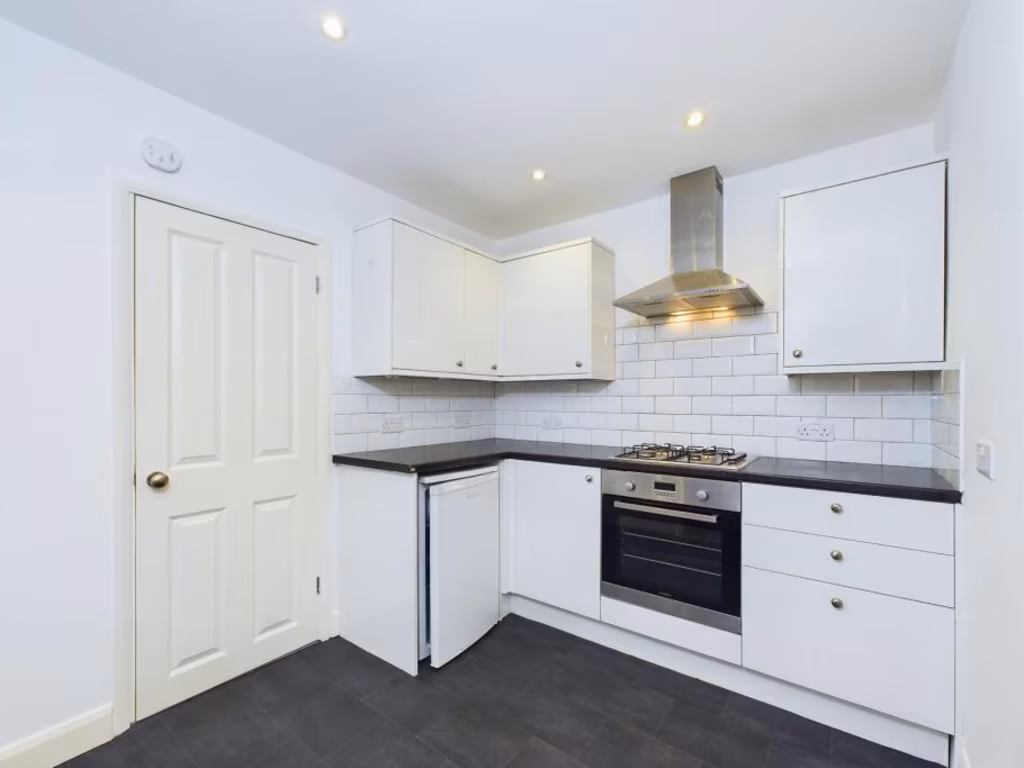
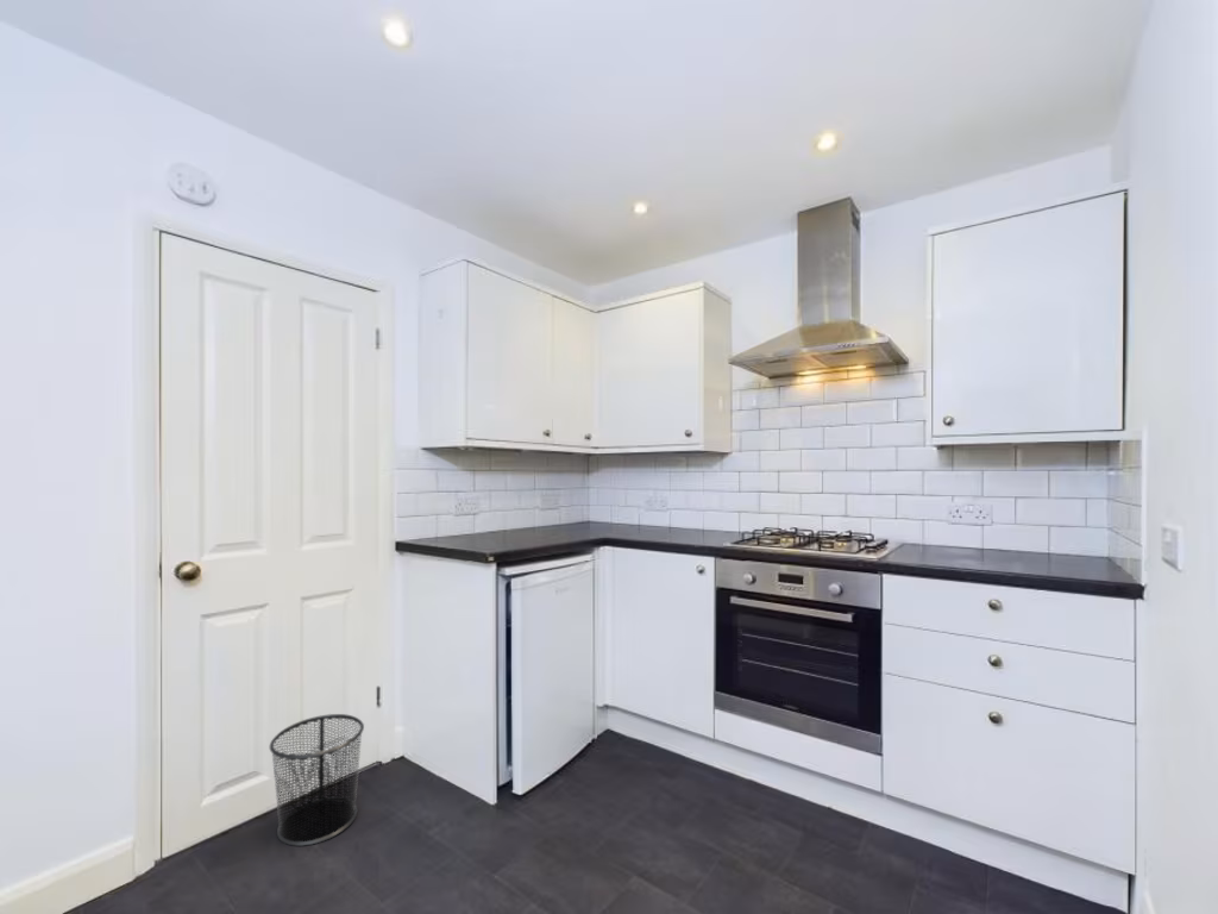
+ waste bin [269,713,365,847]
